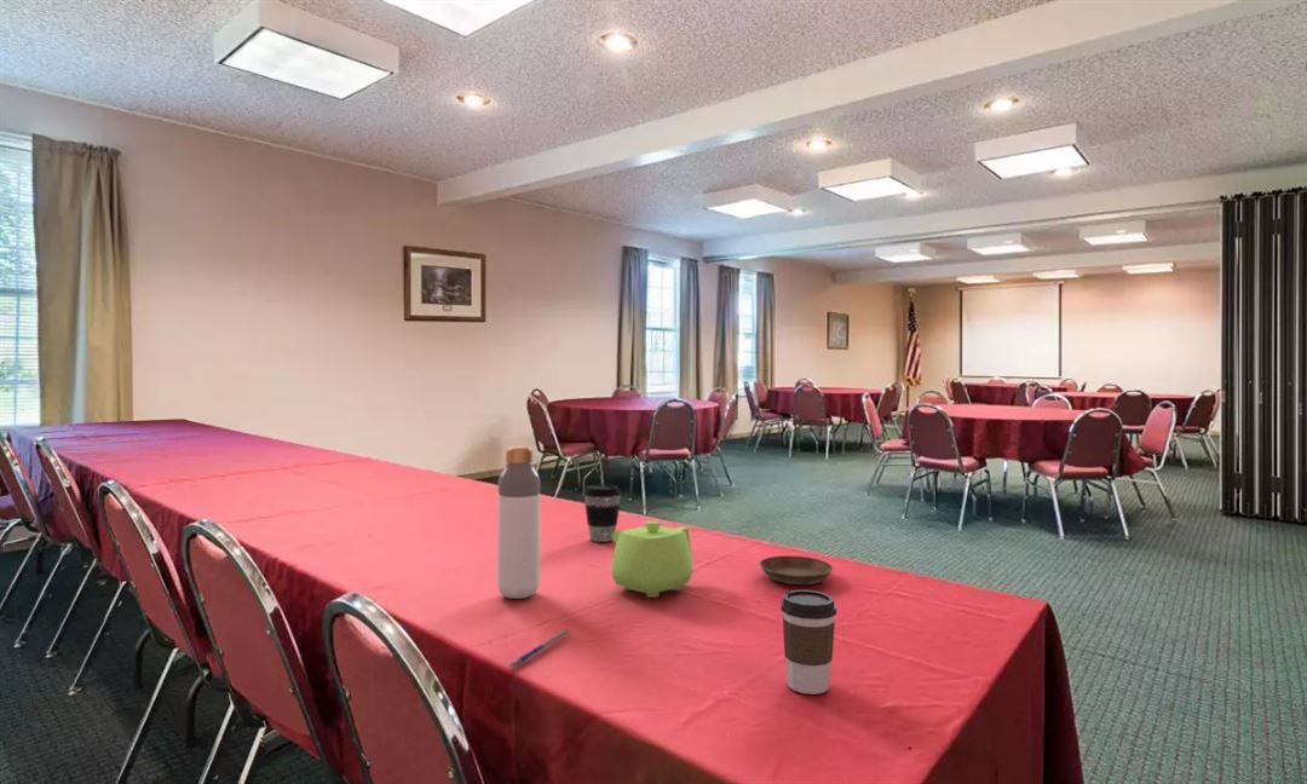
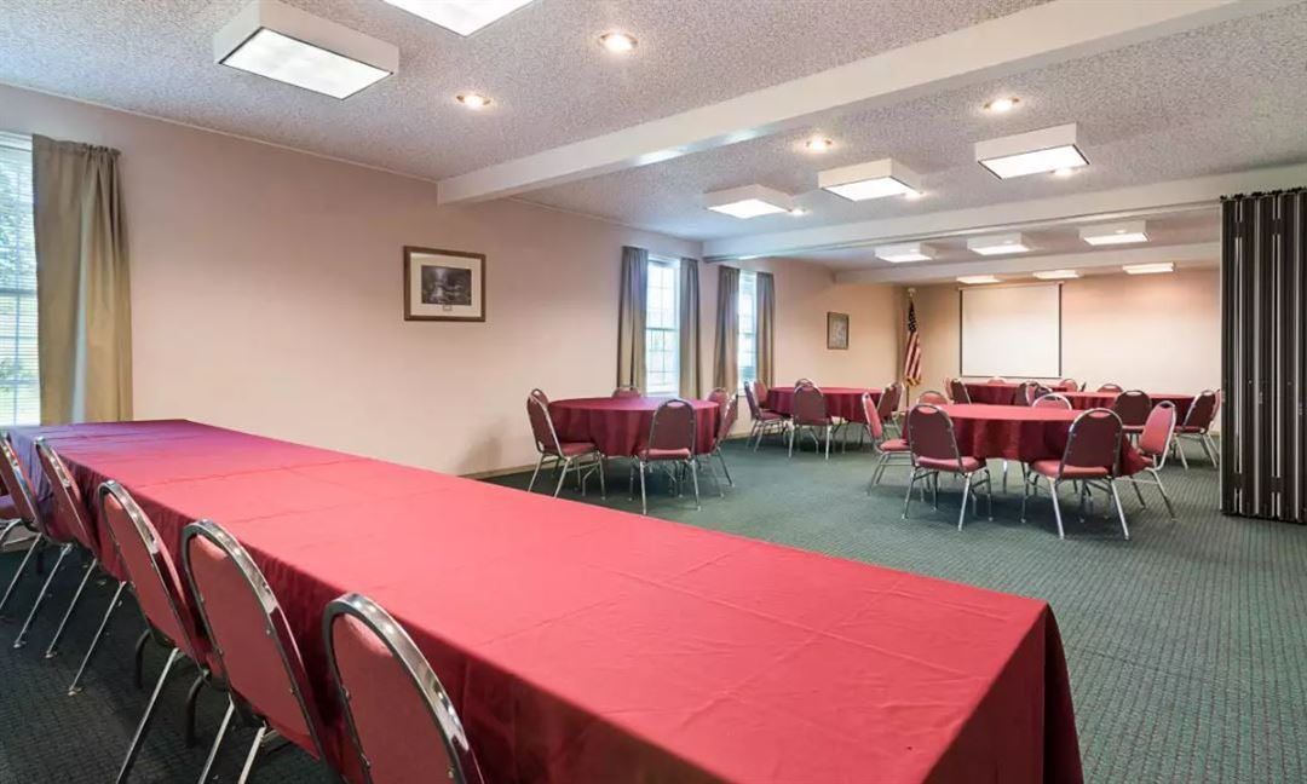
- bottle [496,445,541,600]
- coffee cup [779,589,837,696]
- coffee cup [582,484,622,543]
- saucer [759,554,834,586]
- teapot [610,520,693,599]
- pen [508,628,571,669]
